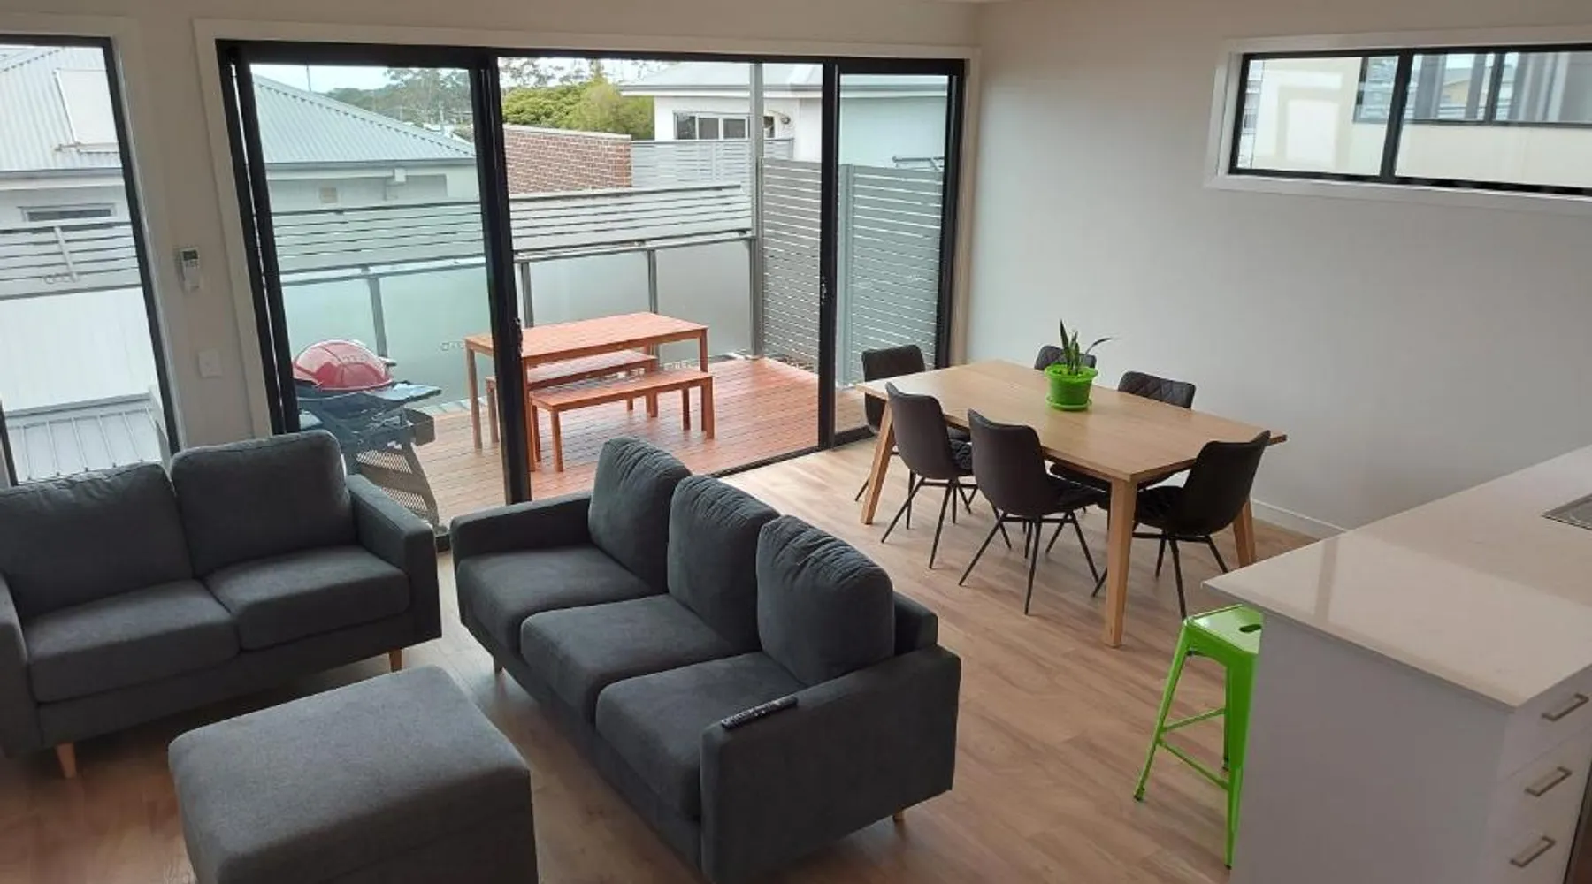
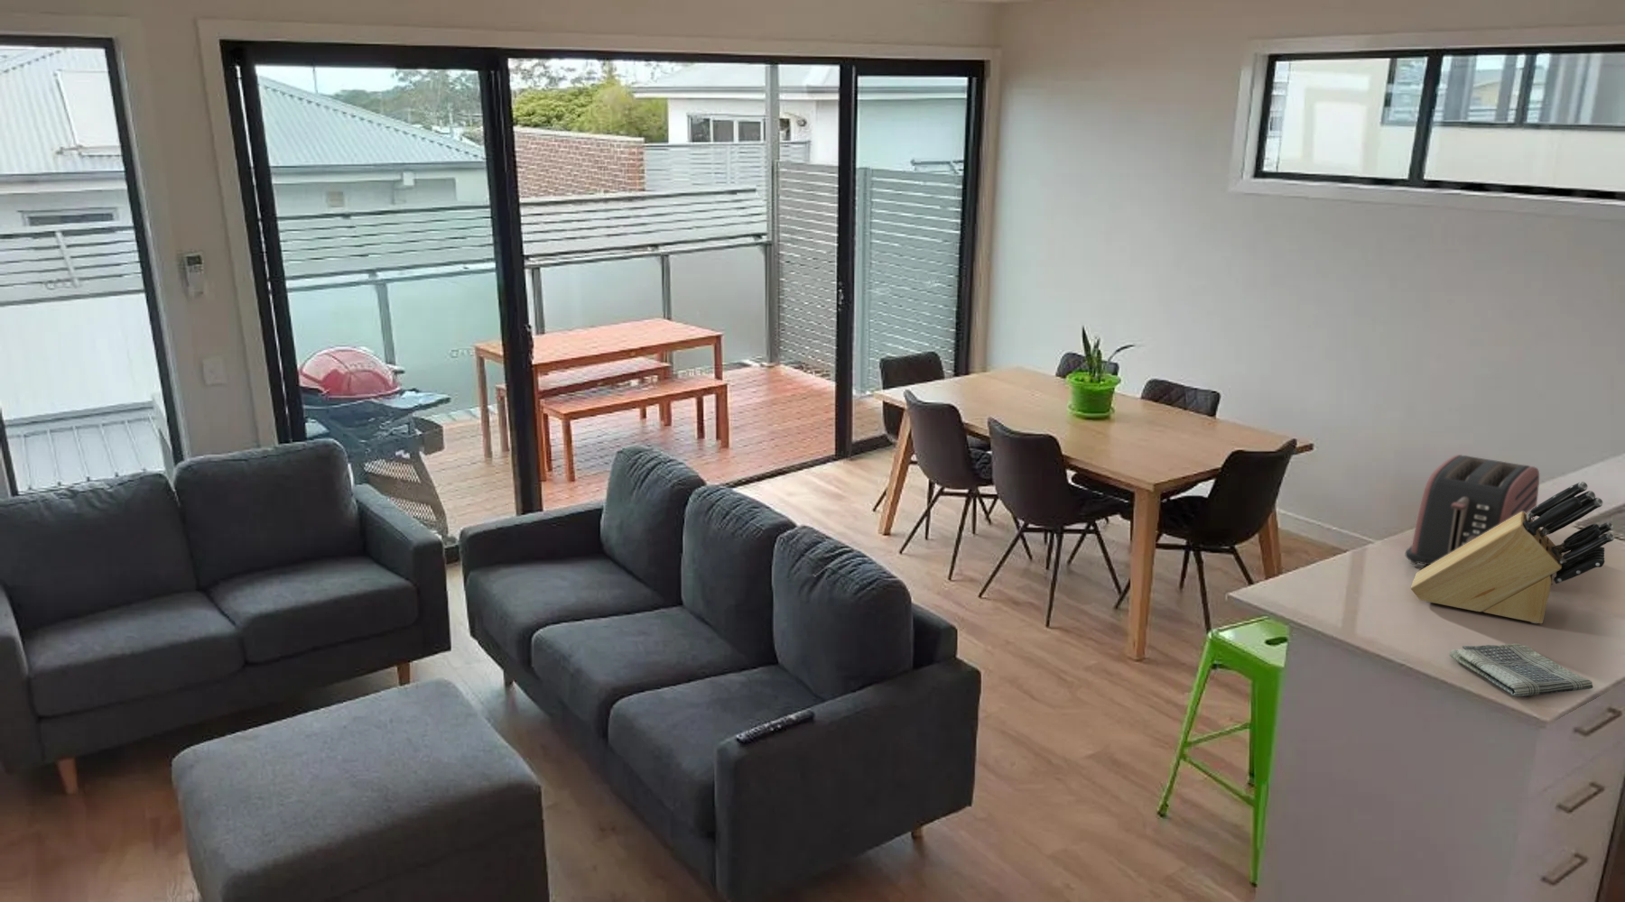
+ dish towel [1449,643,1594,698]
+ knife block [1410,481,1615,624]
+ toaster [1405,453,1541,565]
